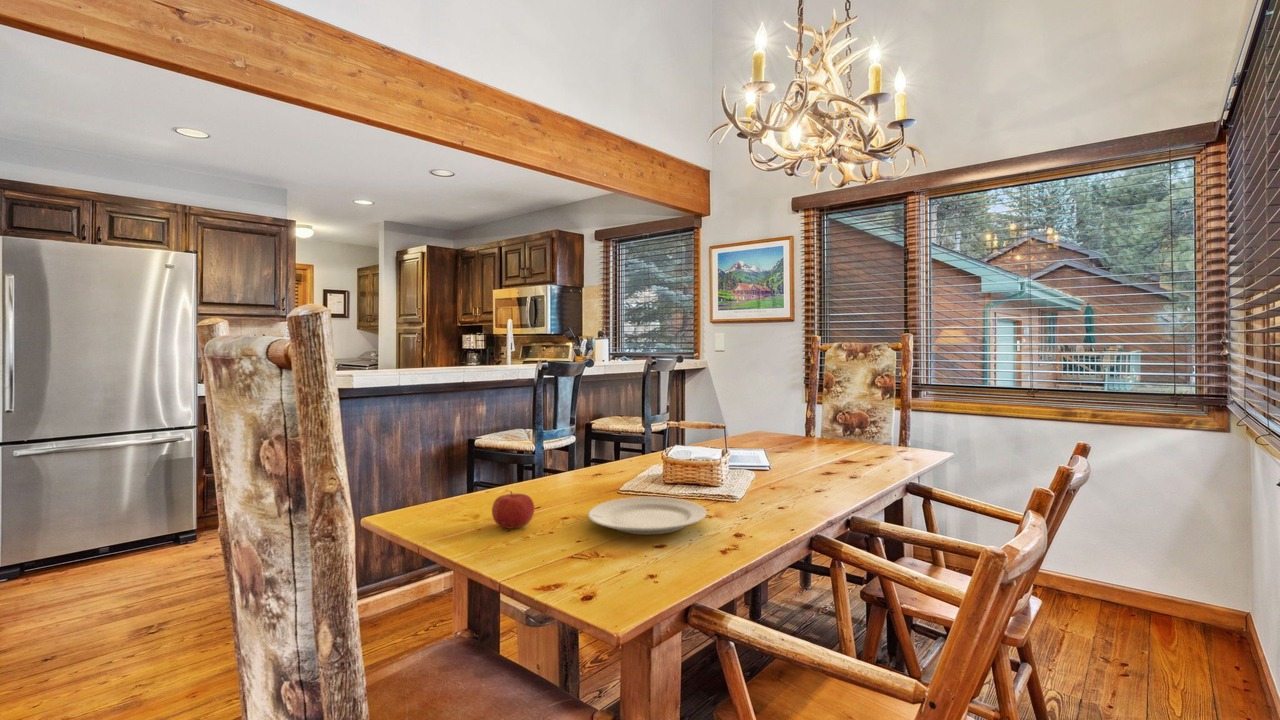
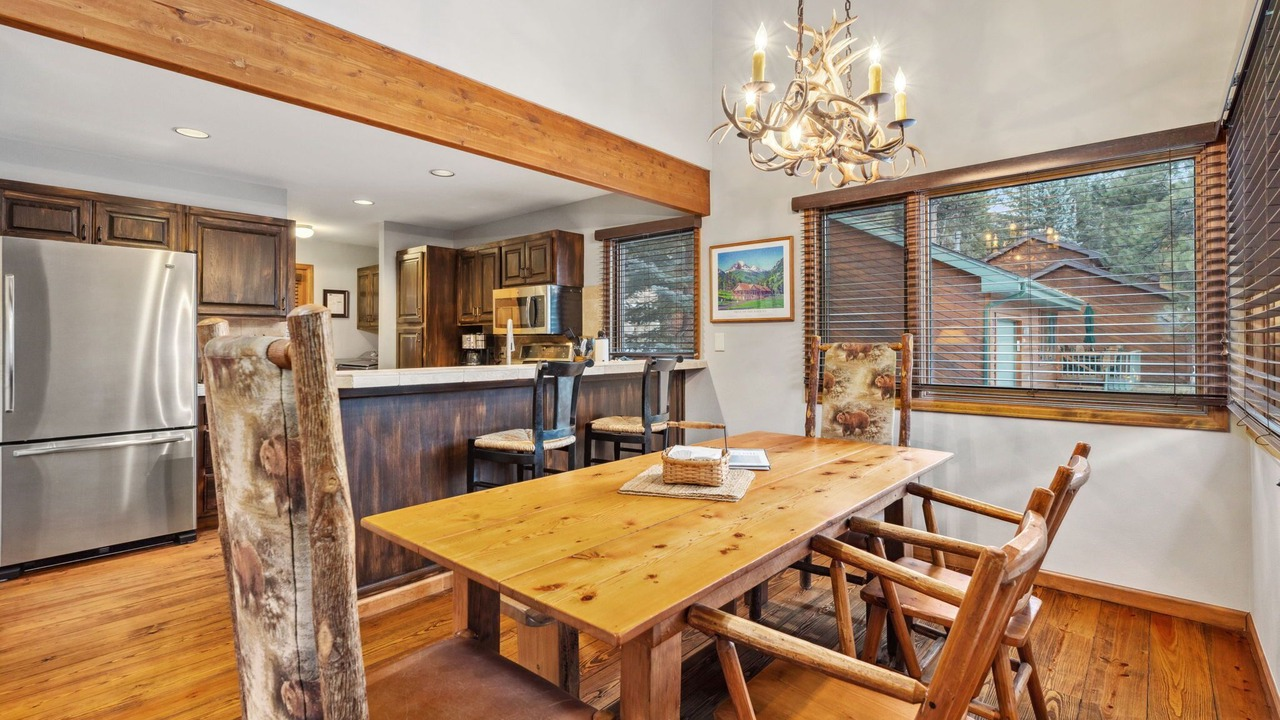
- fruit [491,490,535,529]
- chinaware [587,496,708,535]
